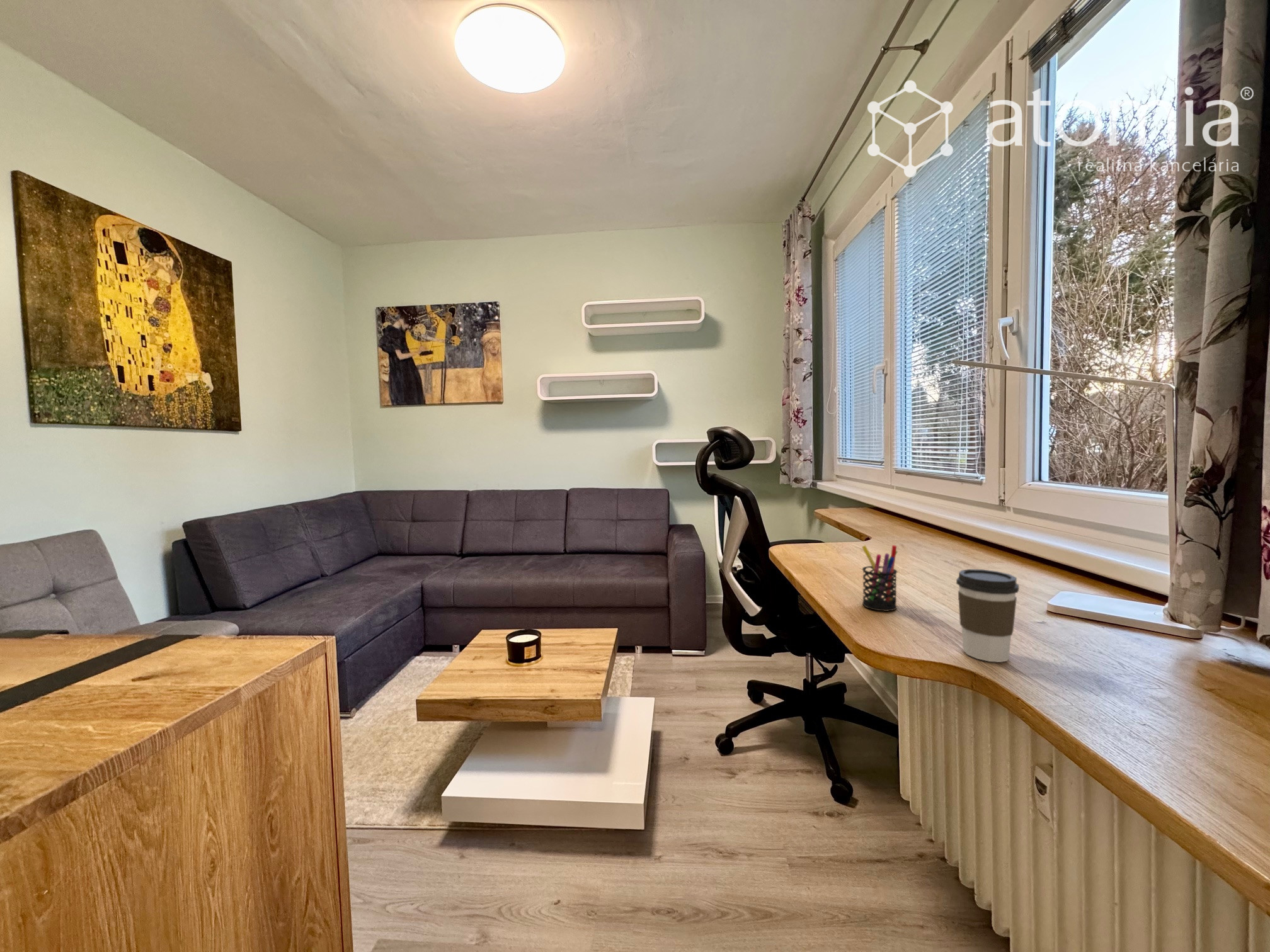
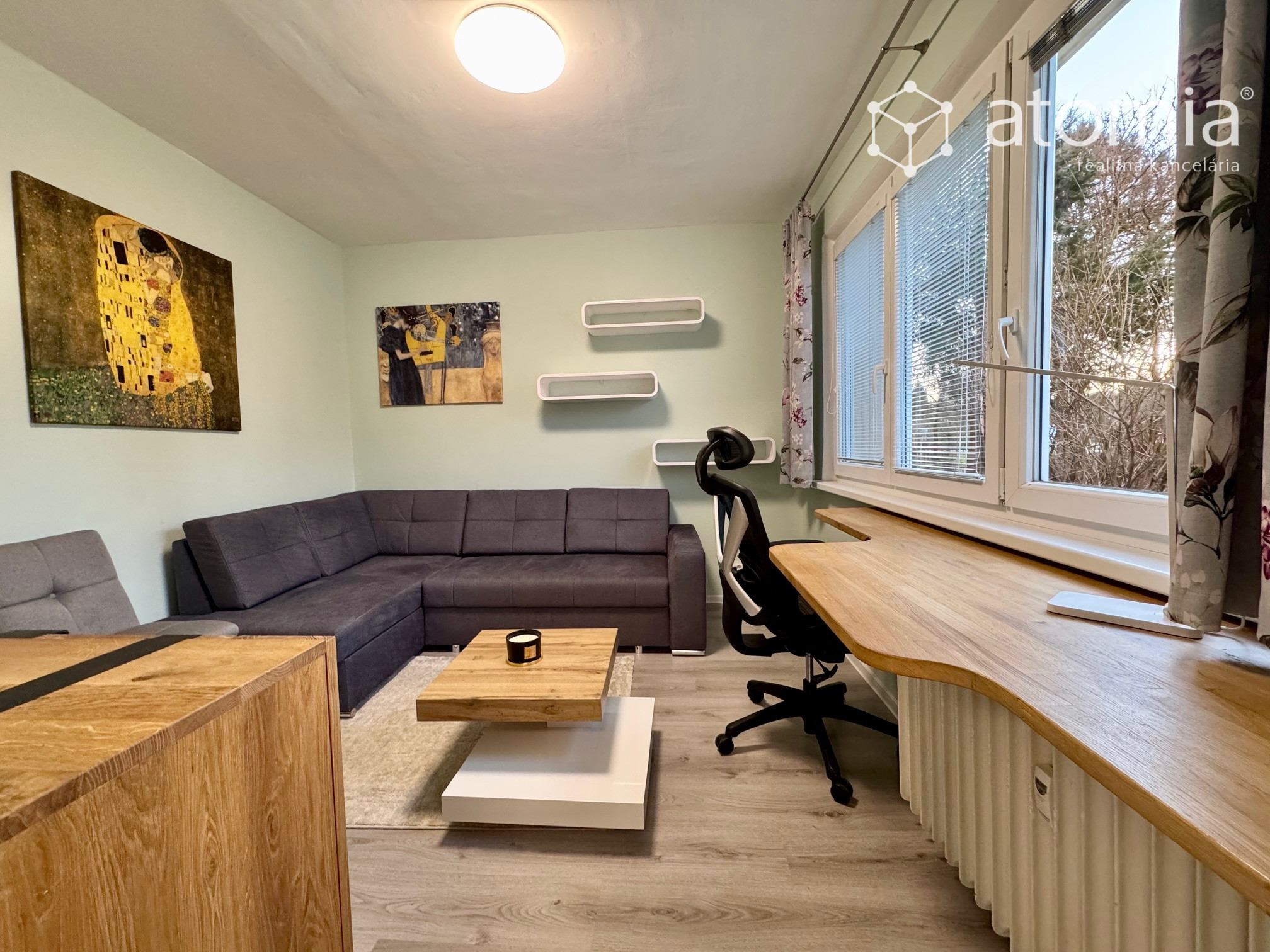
- pen holder [861,545,898,612]
- coffee cup [956,569,1020,663]
